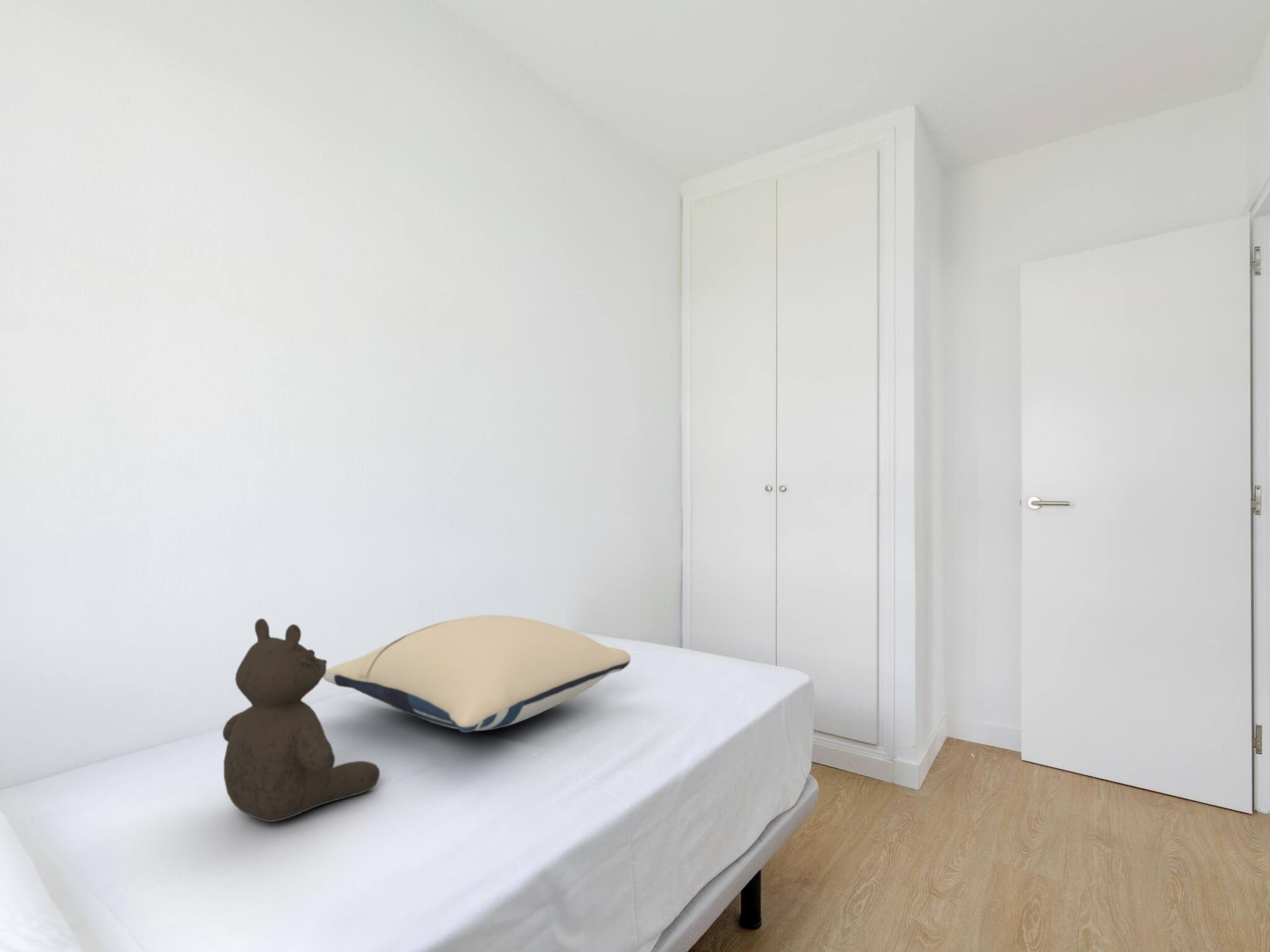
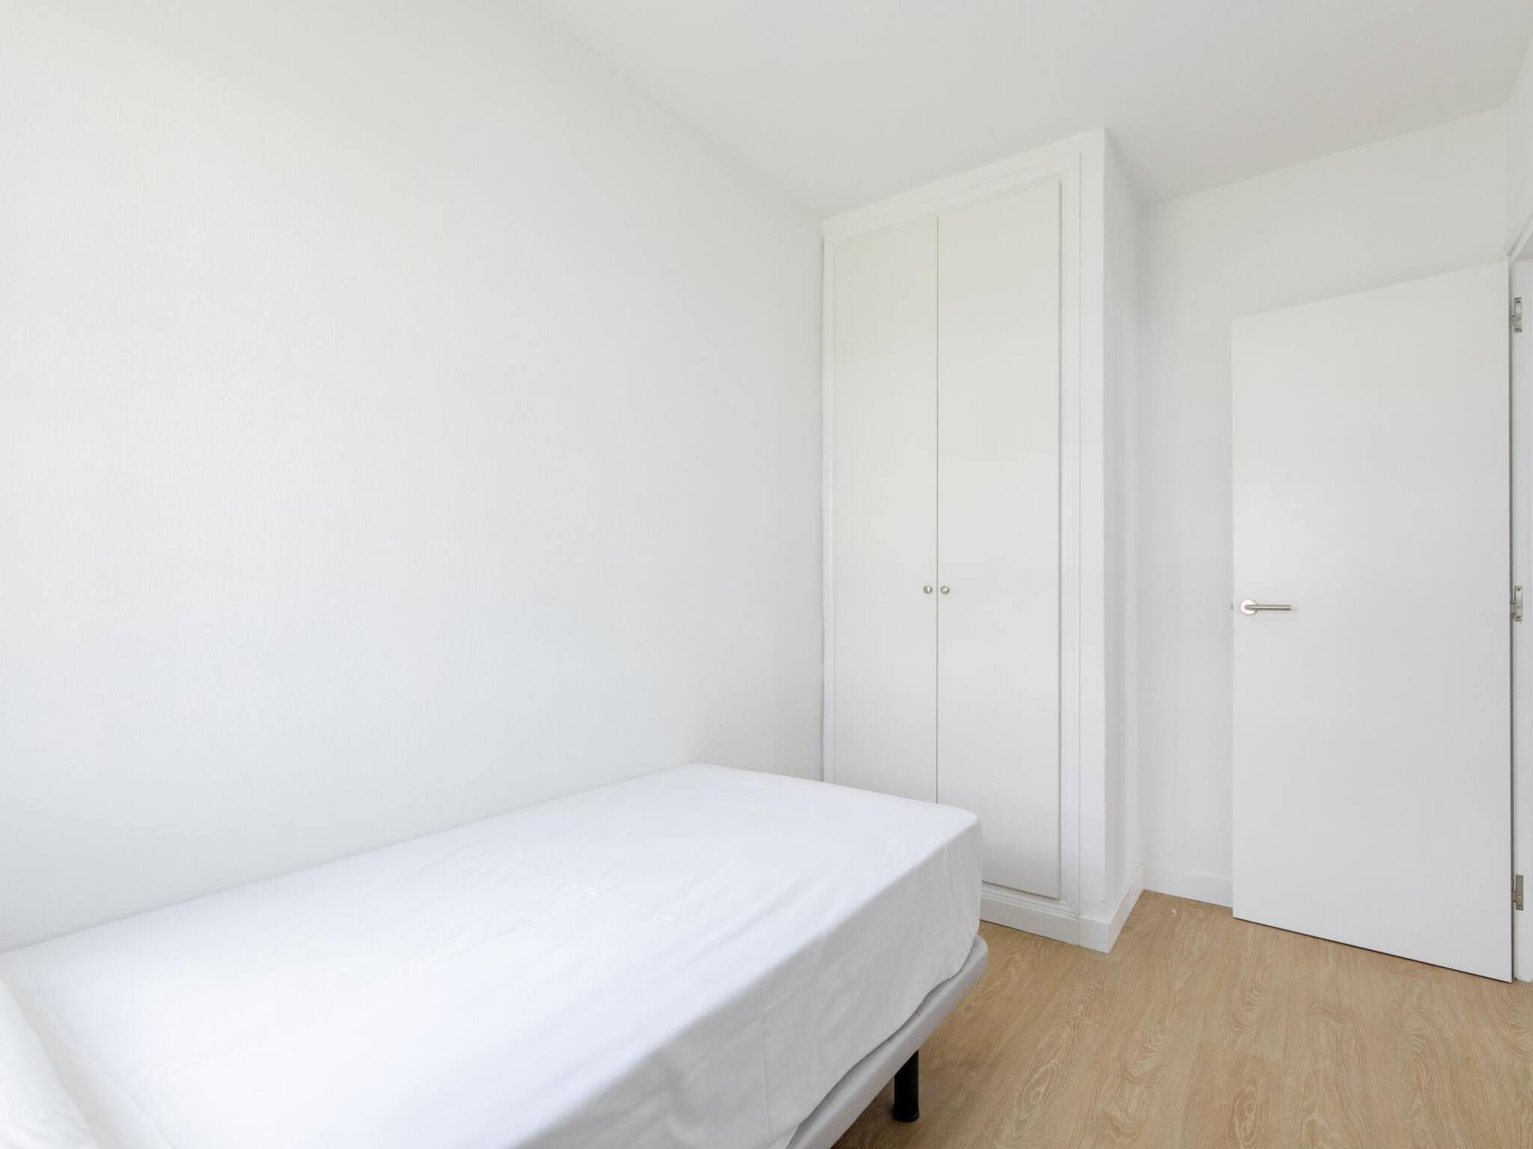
- pillow [322,614,631,733]
- teddy bear [222,618,381,822]
